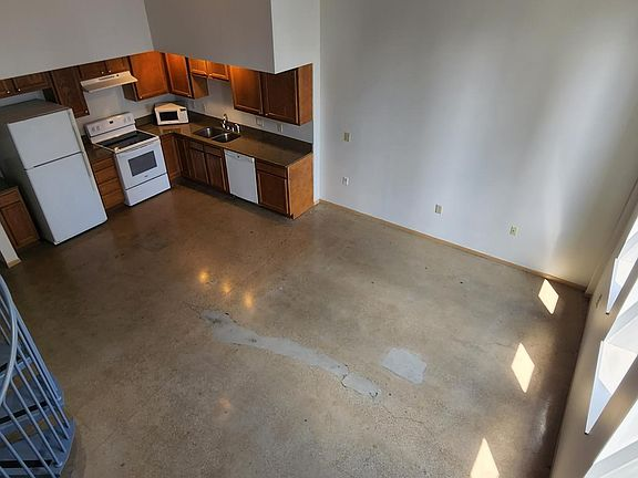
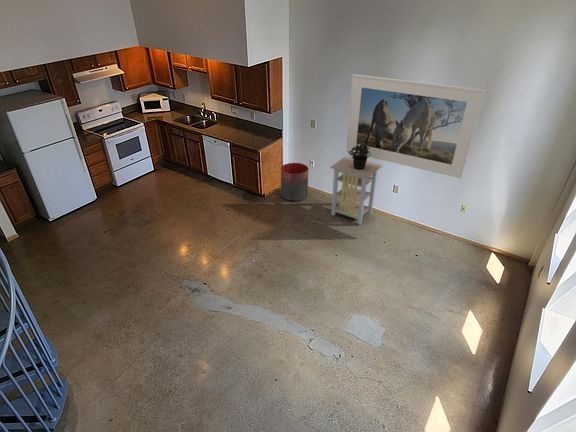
+ potted plant [347,143,371,170]
+ trash can [280,162,309,202]
+ shelving unit [330,155,383,225]
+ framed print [345,73,486,179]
